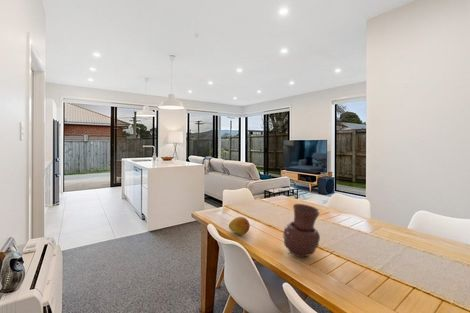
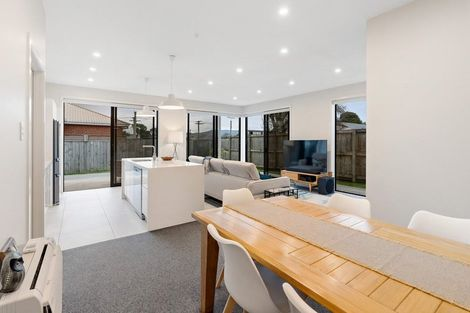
- fruit [228,216,251,236]
- vase [282,203,321,259]
